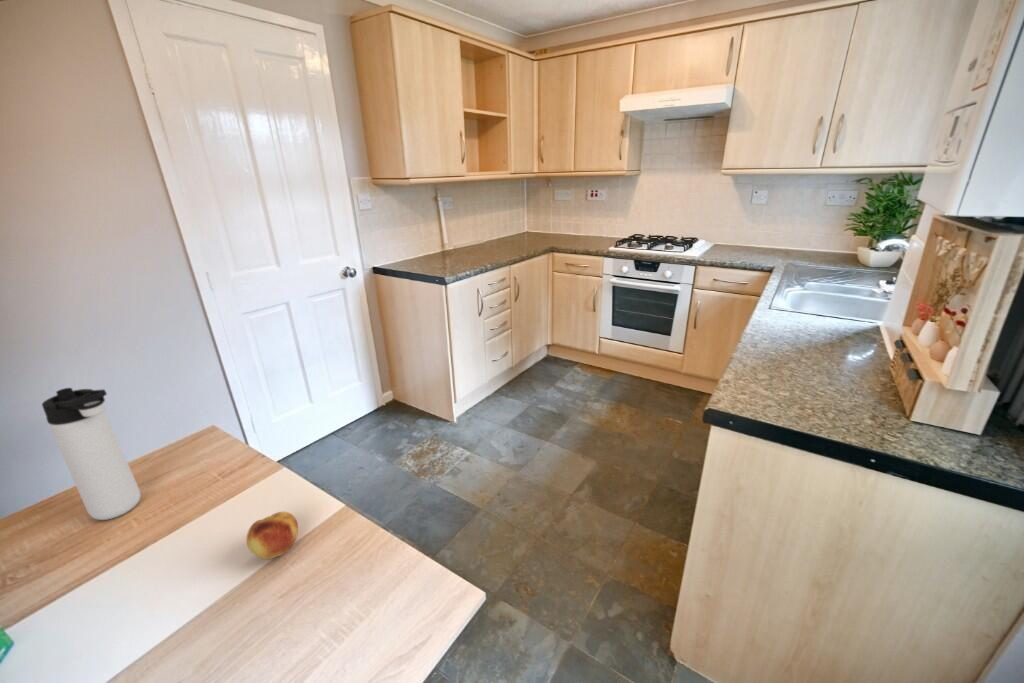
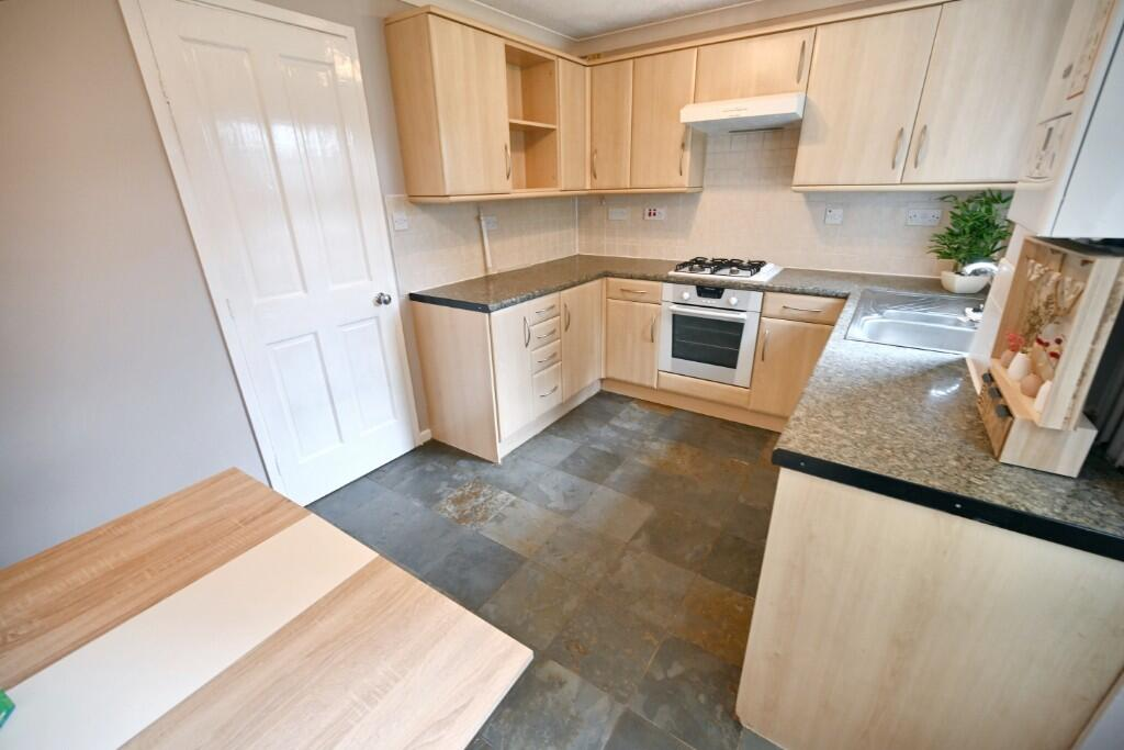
- fruit [246,511,299,560]
- thermos bottle [41,387,142,521]
